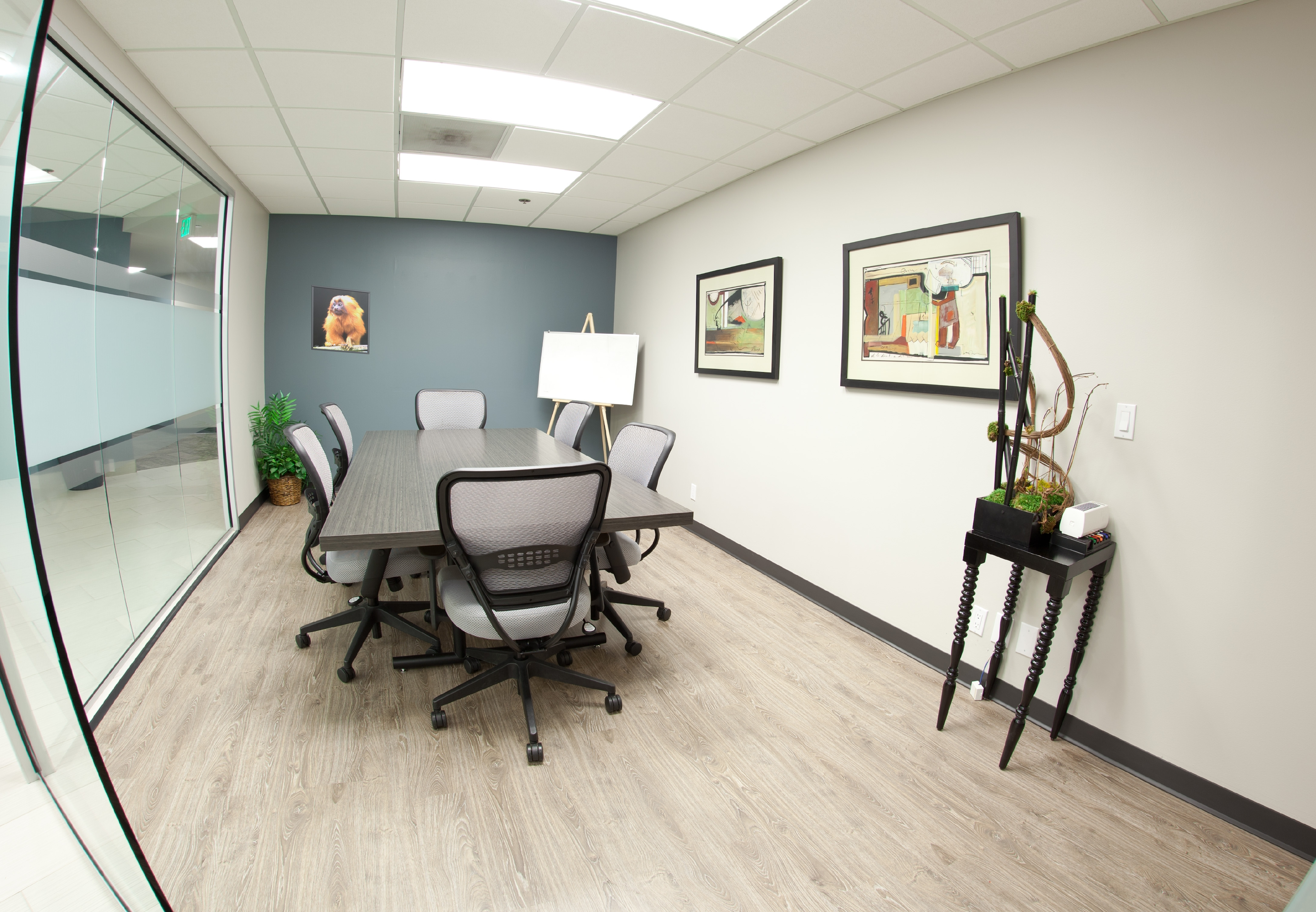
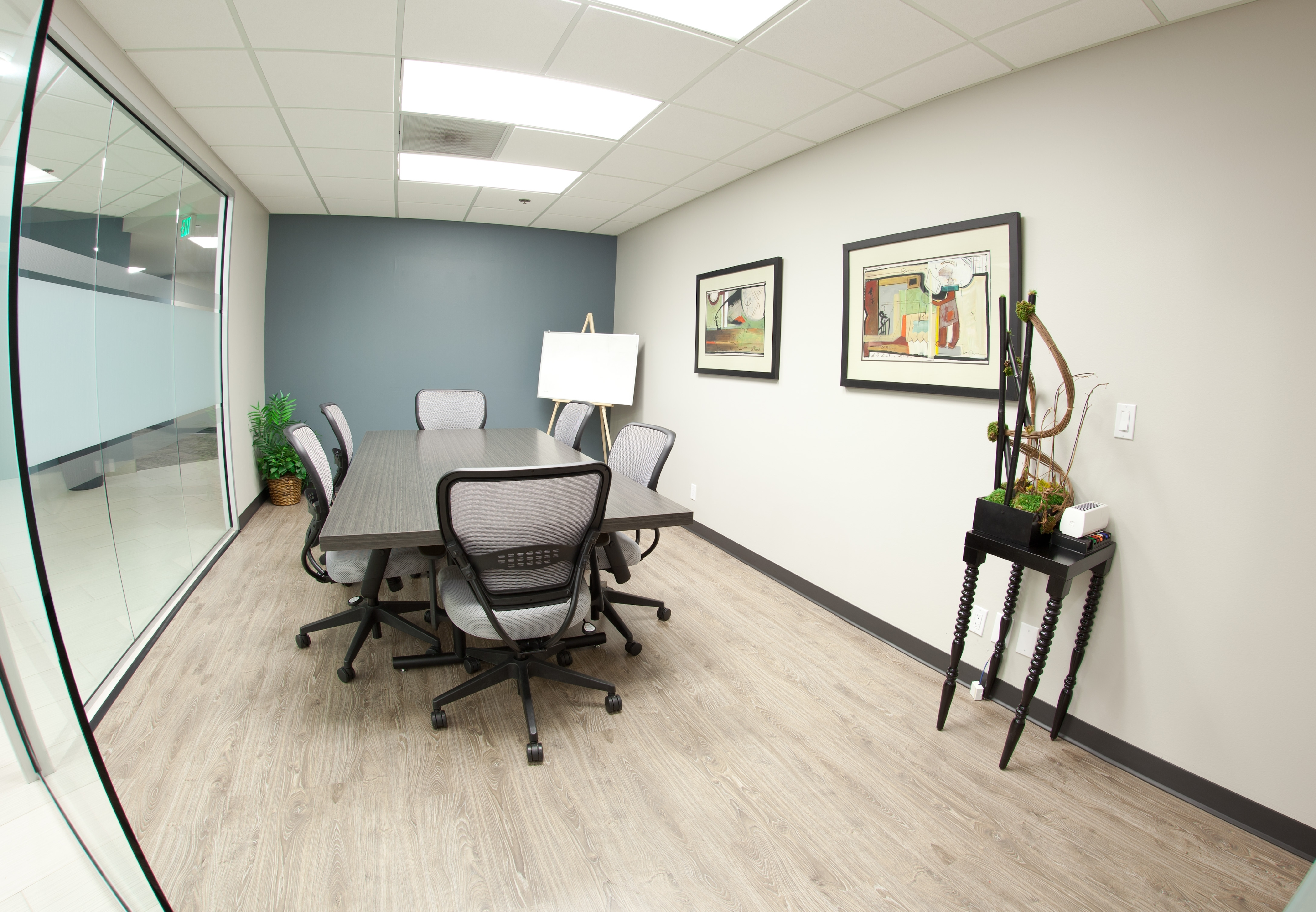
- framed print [311,284,370,354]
